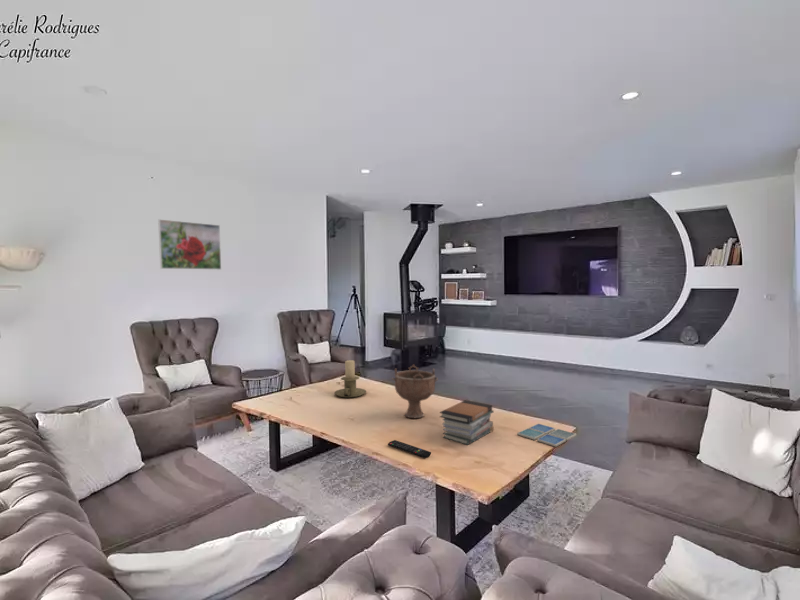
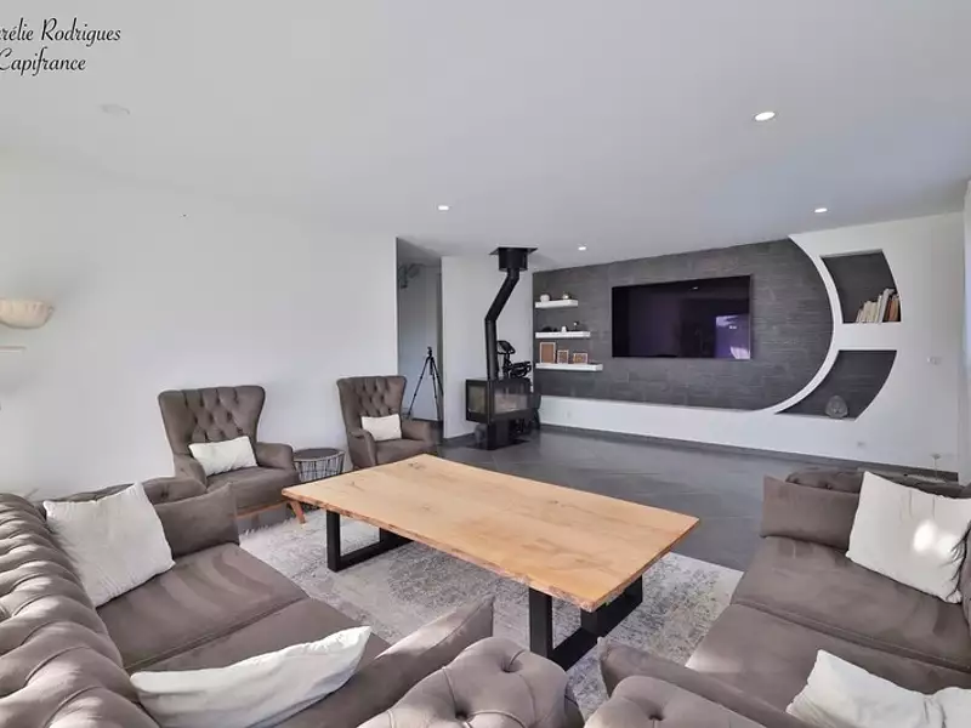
- drink coaster [516,423,577,448]
- book stack [439,399,495,446]
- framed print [157,218,222,271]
- decorative bowl [391,363,439,419]
- remote control [387,439,432,459]
- candle holder [333,359,367,398]
